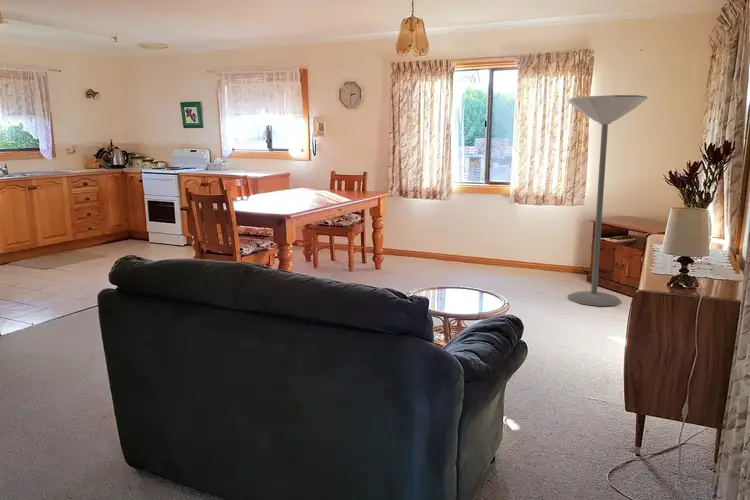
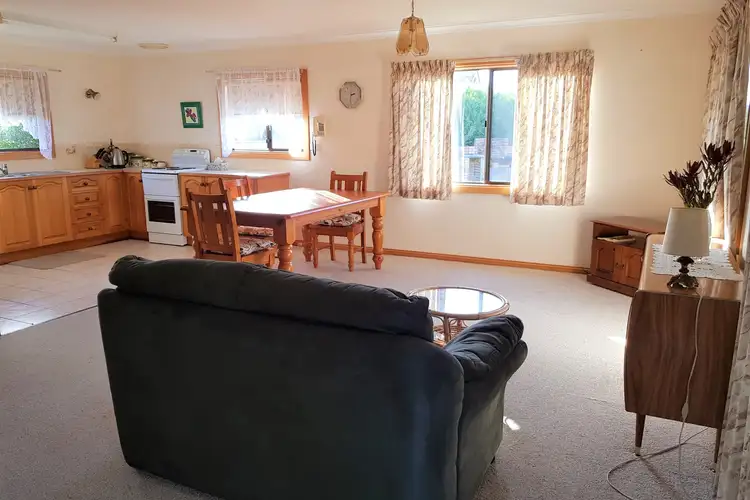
- floor lamp [566,94,648,307]
